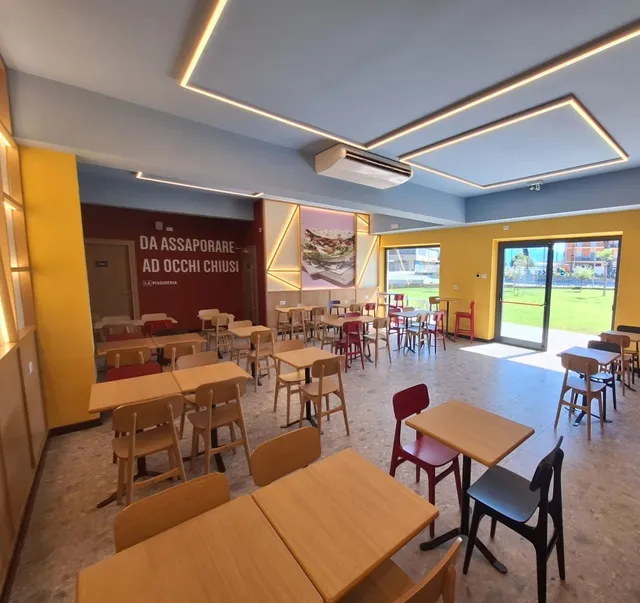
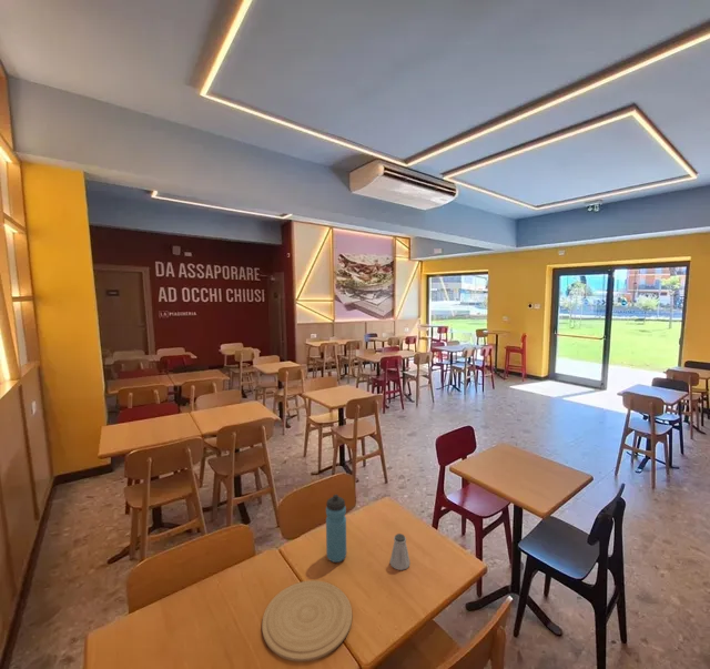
+ plate [261,579,353,662]
+ water bottle [325,494,347,564]
+ saltshaker [389,533,410,571]
